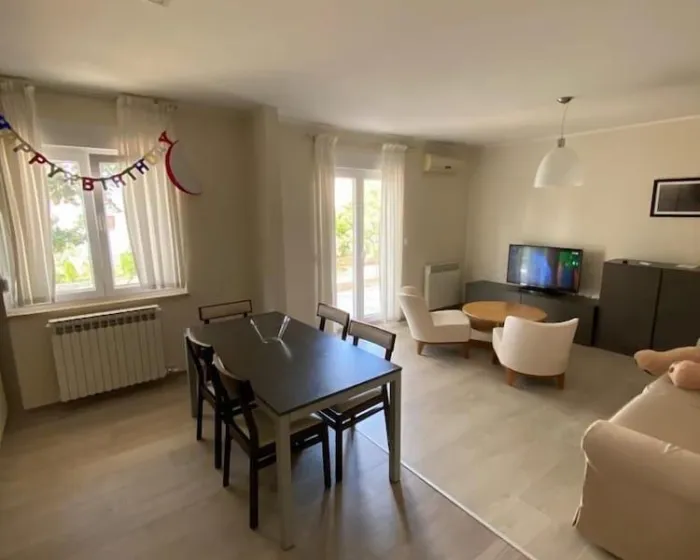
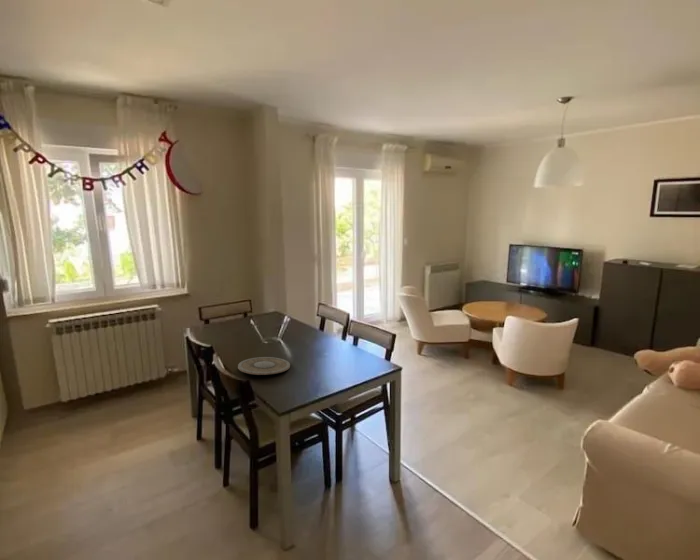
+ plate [237,356,291,376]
